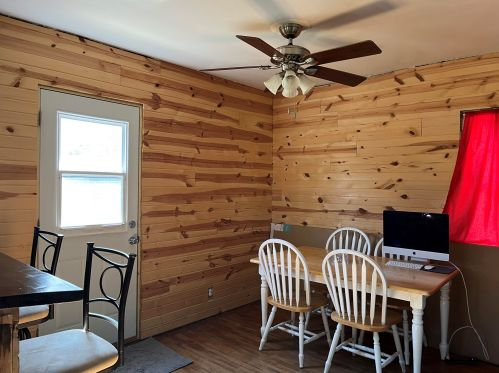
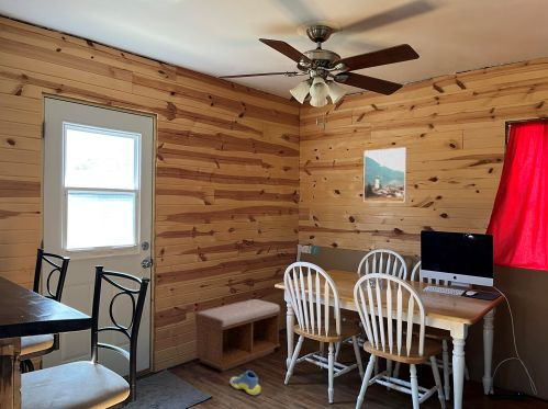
+ bench [194,298,281,372]
+ sneaker [228,370,261,396]
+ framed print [362,147,407,203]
